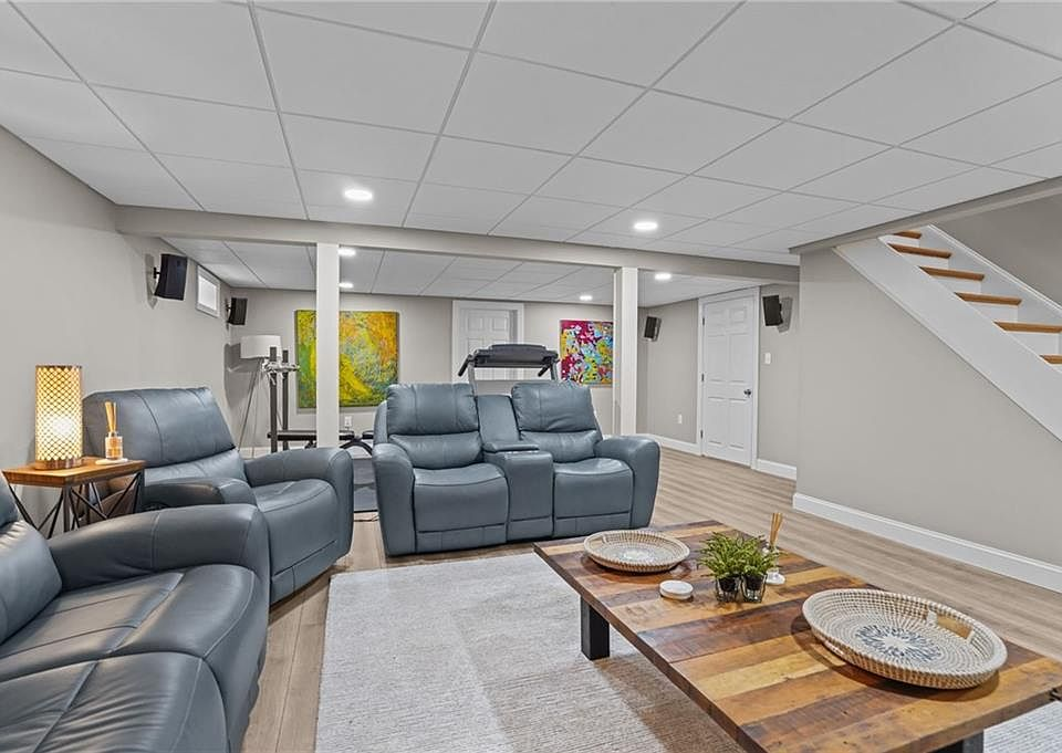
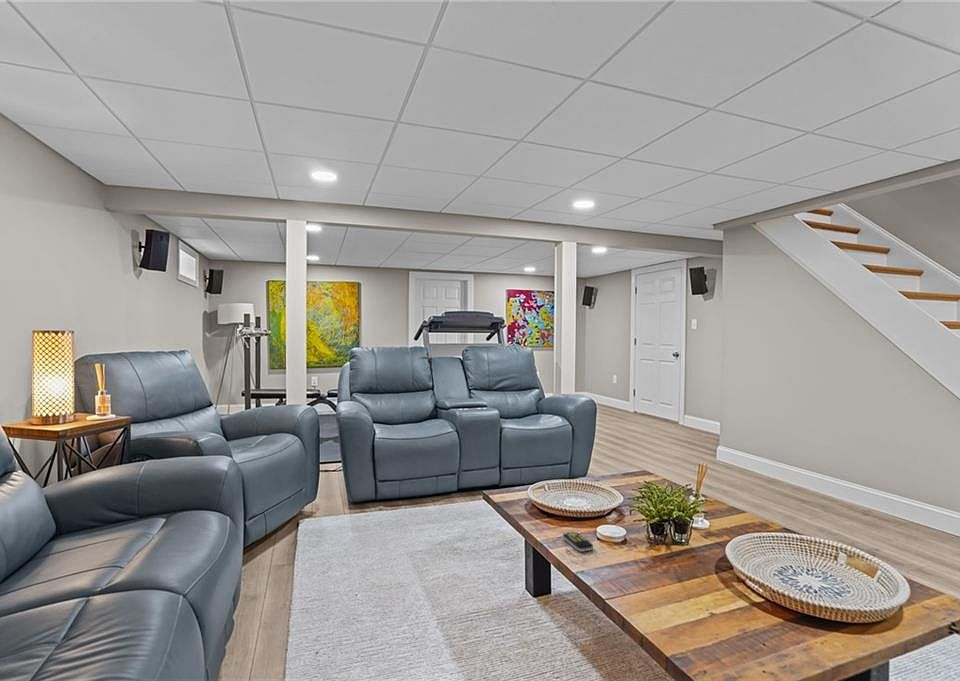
+ remote control [562,530,594,553]
